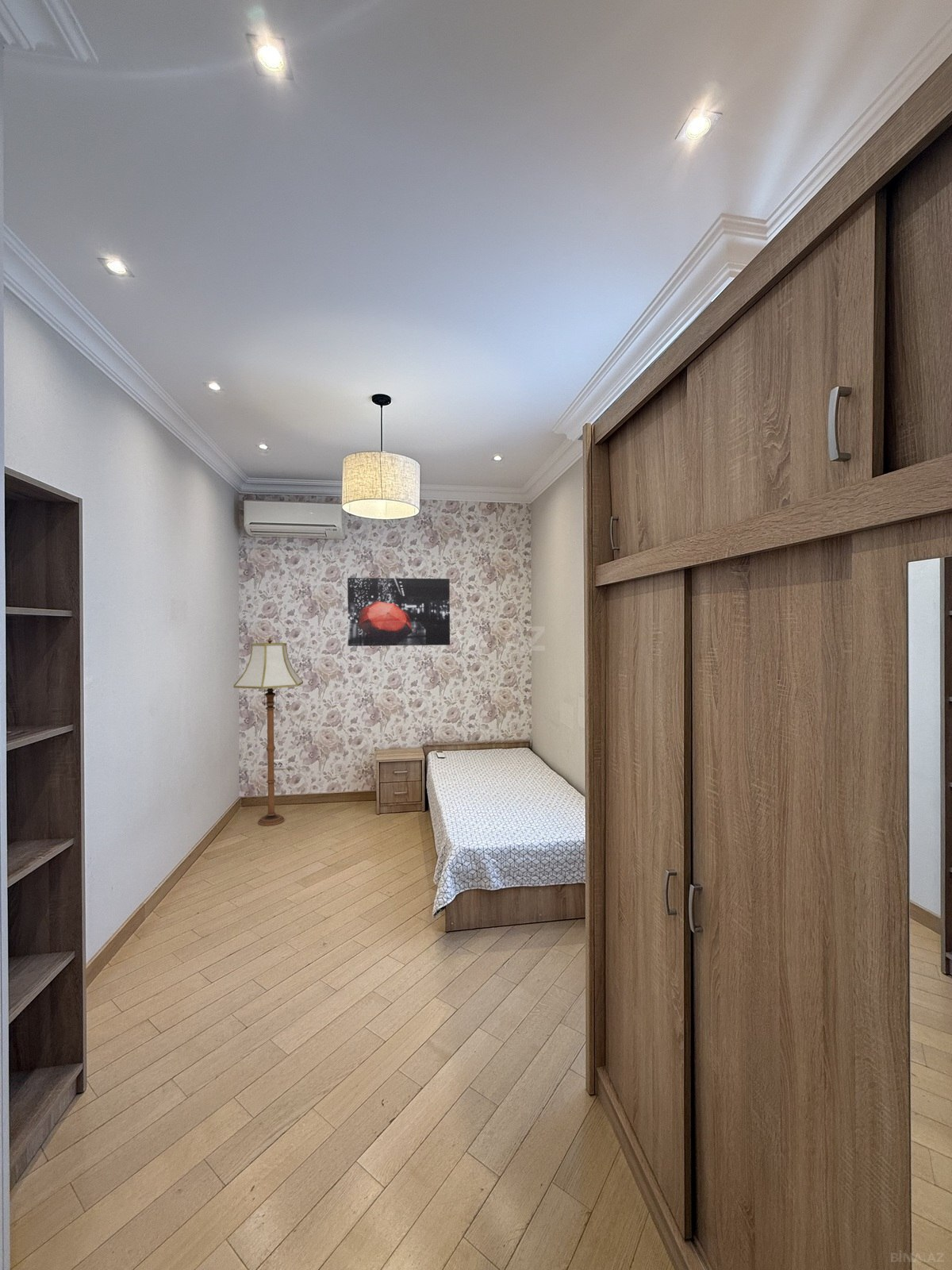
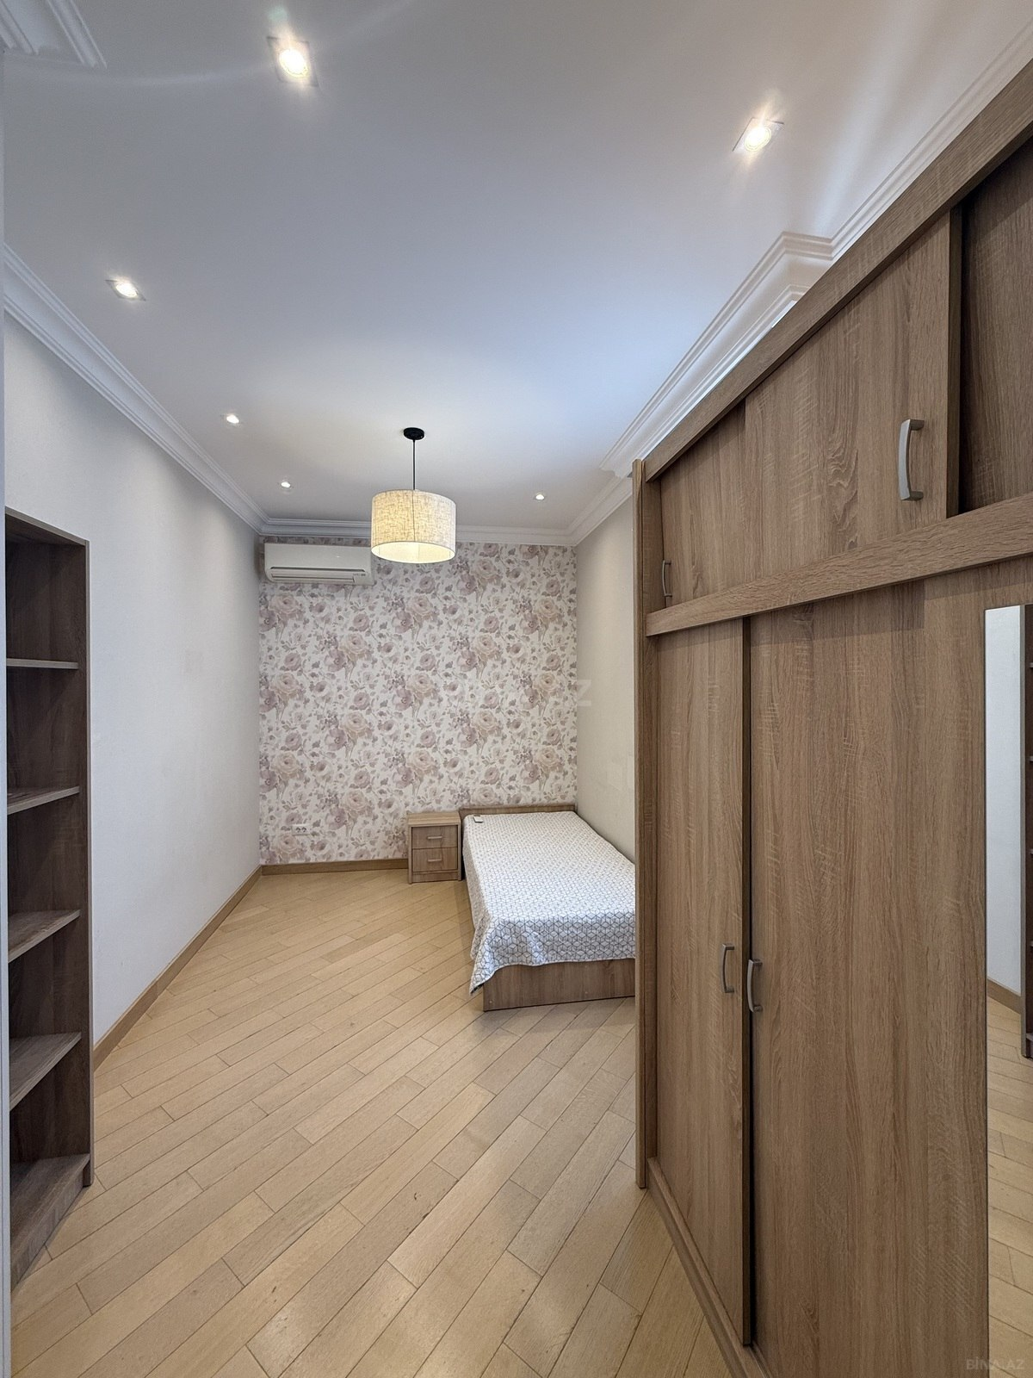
- floor lamp [233,637,304,826]
- wall art [347,577,451,647]
